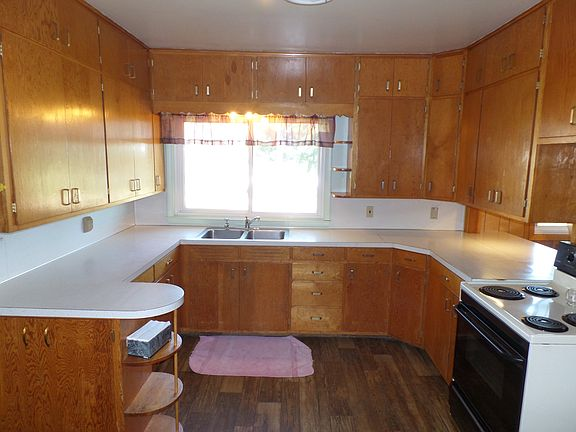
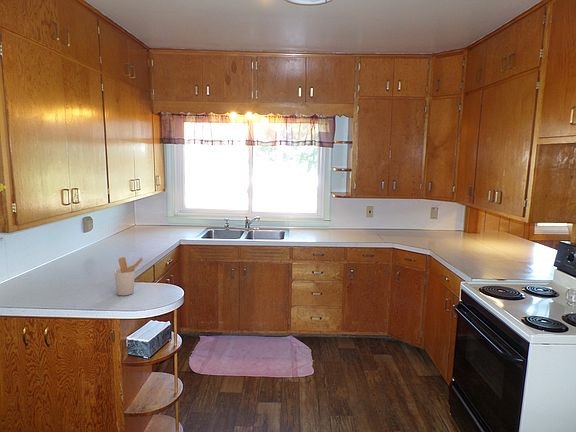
+ utensil holder [114,256,144,296]
